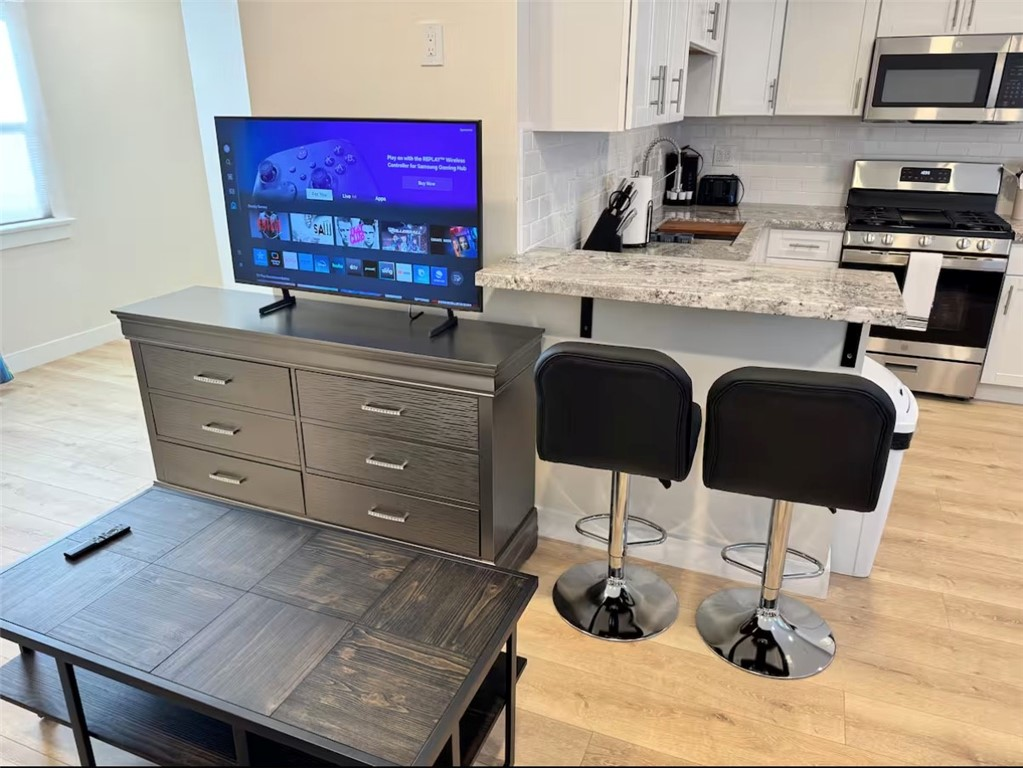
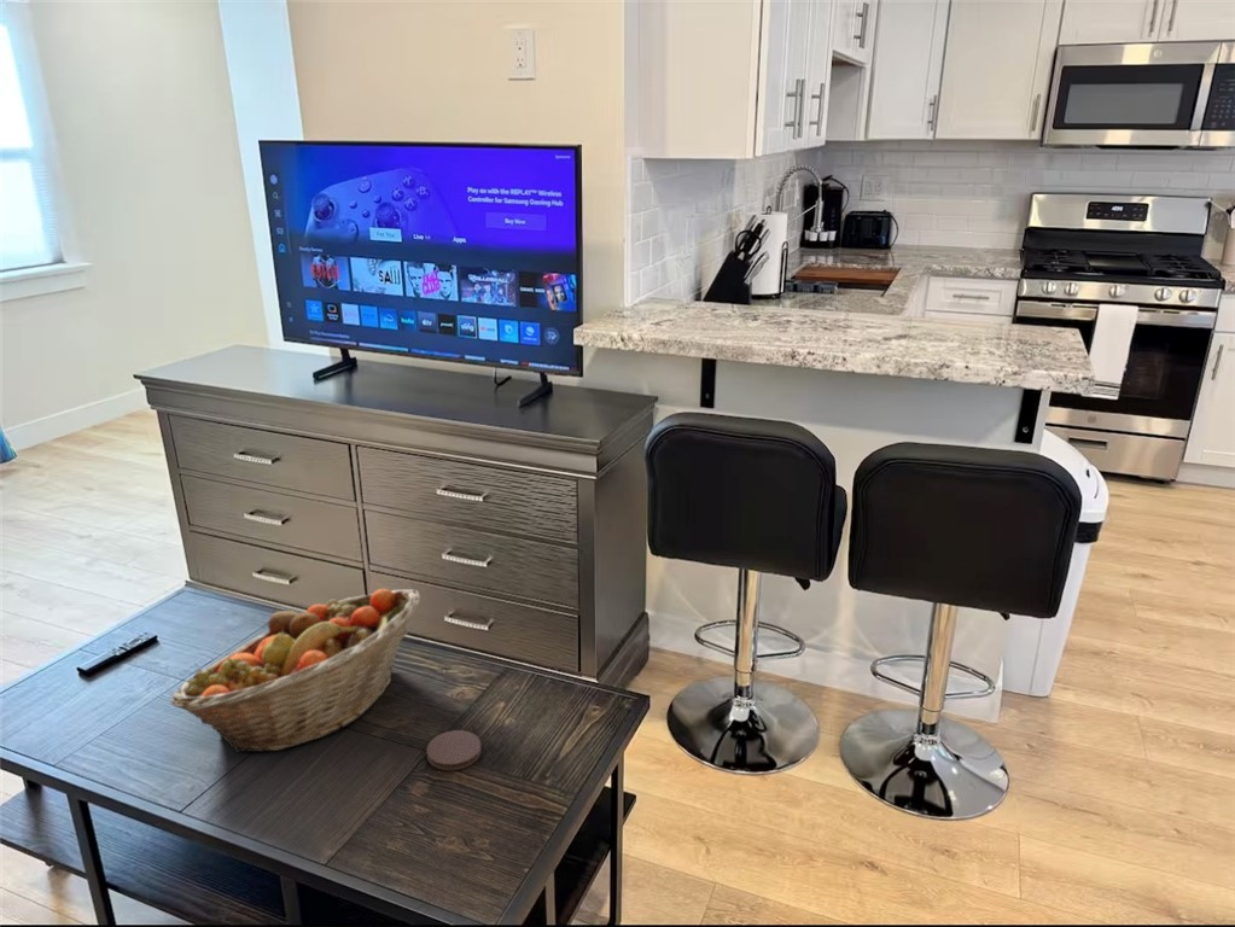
+ fruit basket [169,588,421,753]
+ coaster [425,729,483,771]
